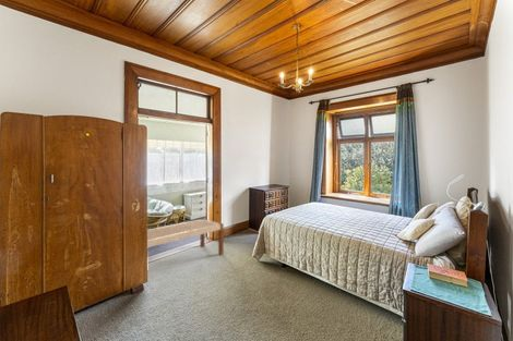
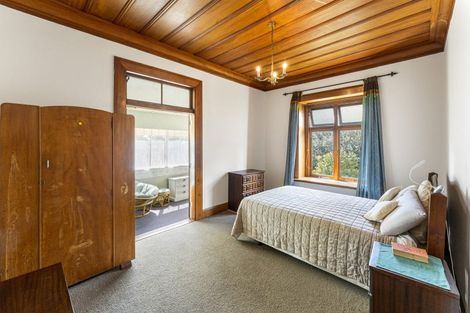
- bench [133,218,225,288]
